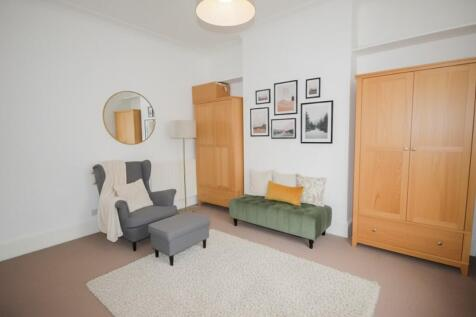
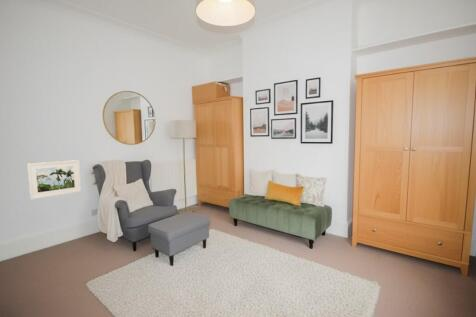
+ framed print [26,159,82,200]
